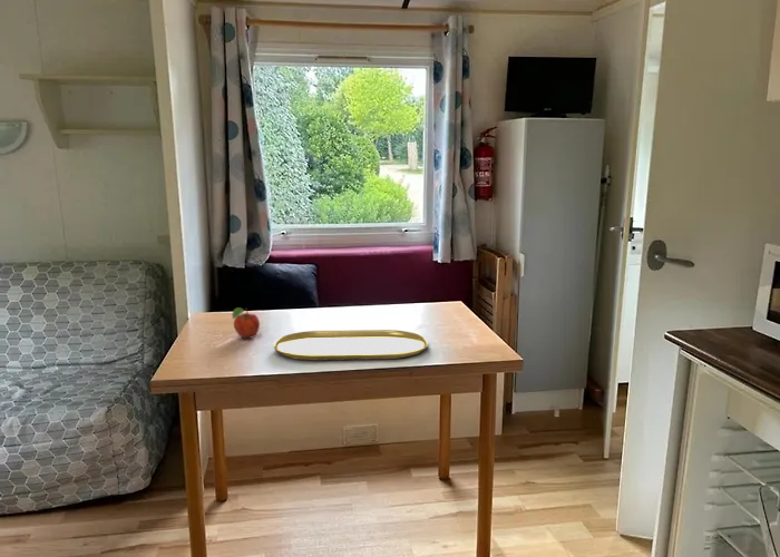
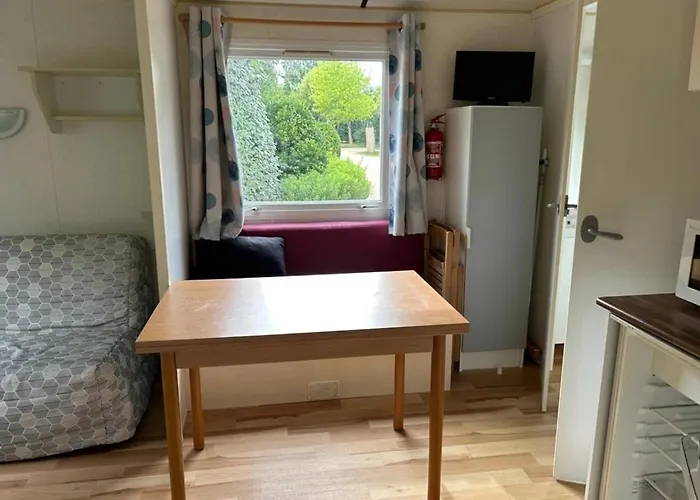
- placemat [272,329,429,361]
- fruit [232,306,261,340]
